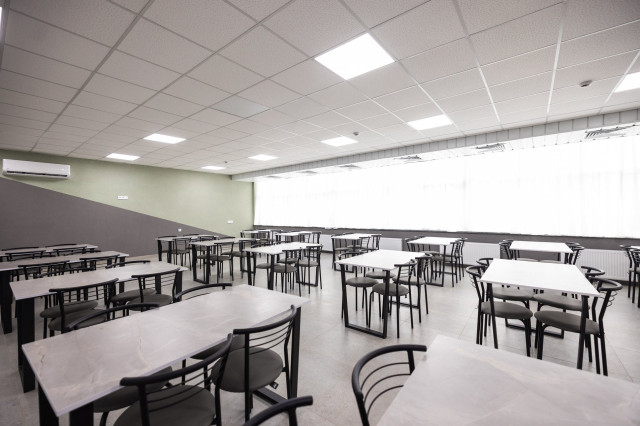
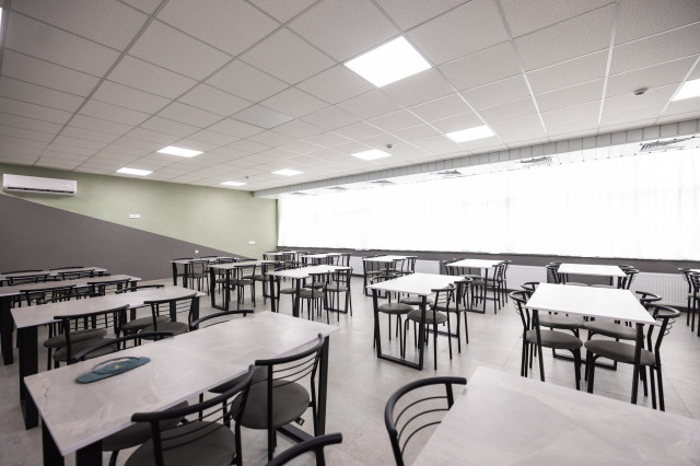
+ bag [75,346,152,384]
